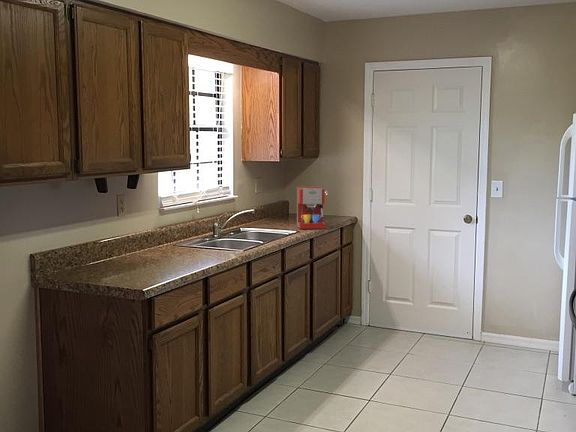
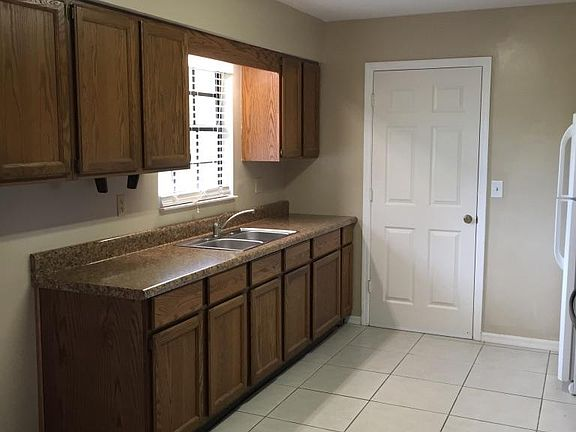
- coffee maker [296,186,329,230]
